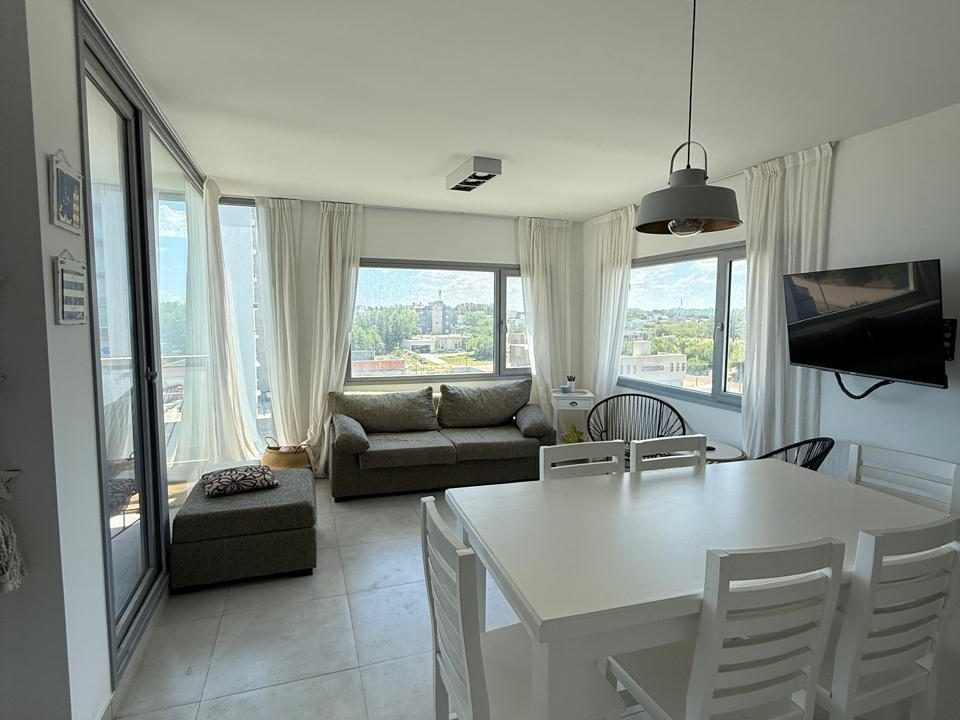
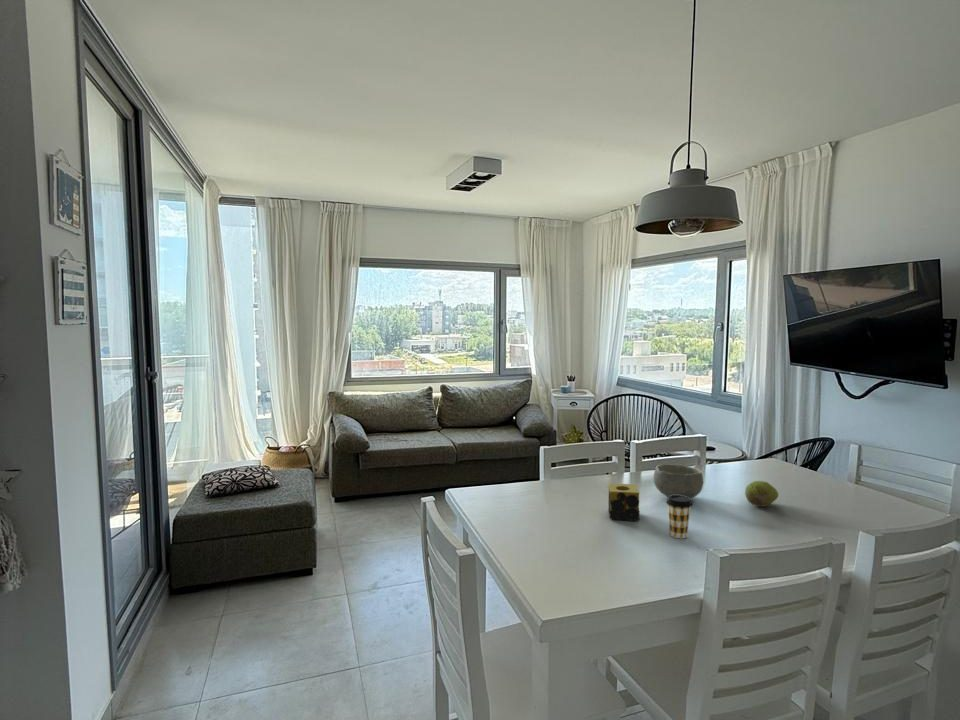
+ coffee cup [665,495,693,539]
+ bowl [653,463,704,500]
+ candle [607,482,640,522]
+ fruit [744,480,779,508]
